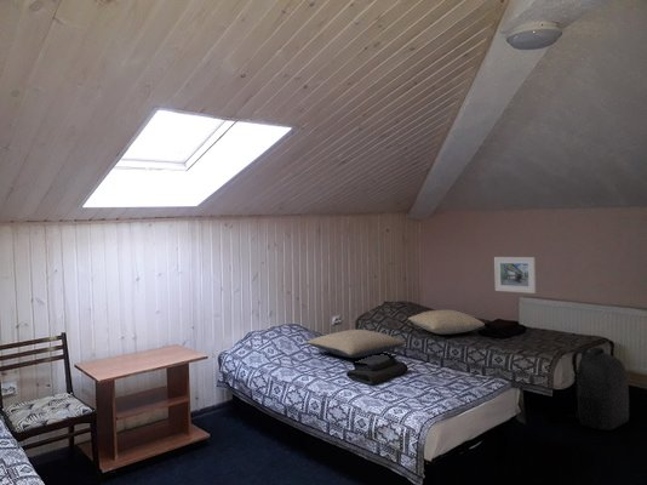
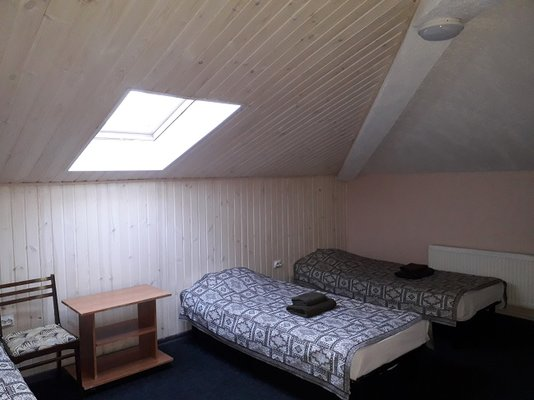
- backpack [565,346,630,432]
- pillow [407,308,486,336]
- pillow [305,329,407,359]
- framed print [493,256,537,295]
